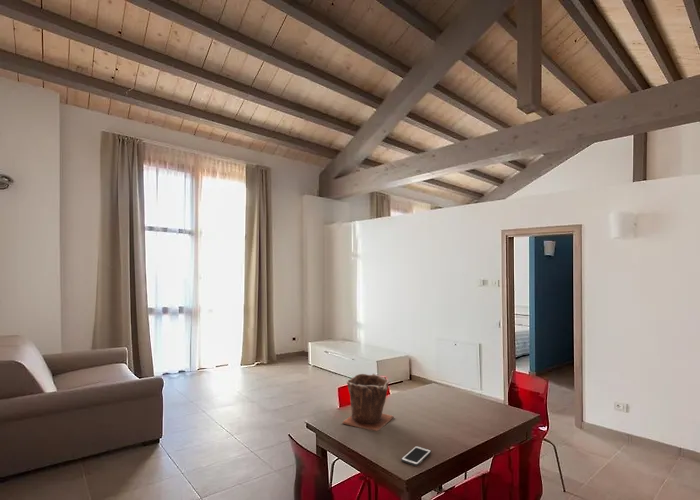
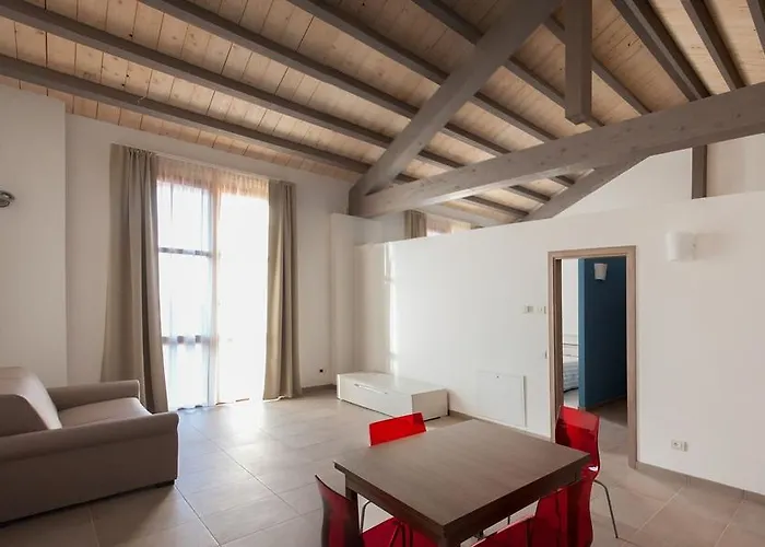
- cell phone [400,445,432,467]
- plant pot [341,373,395,432]
